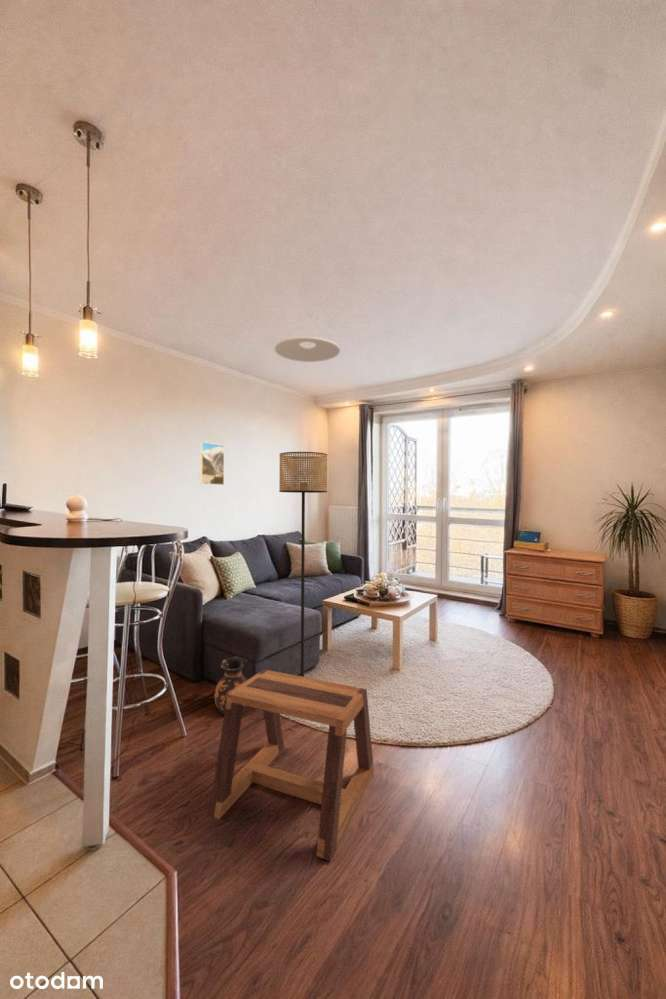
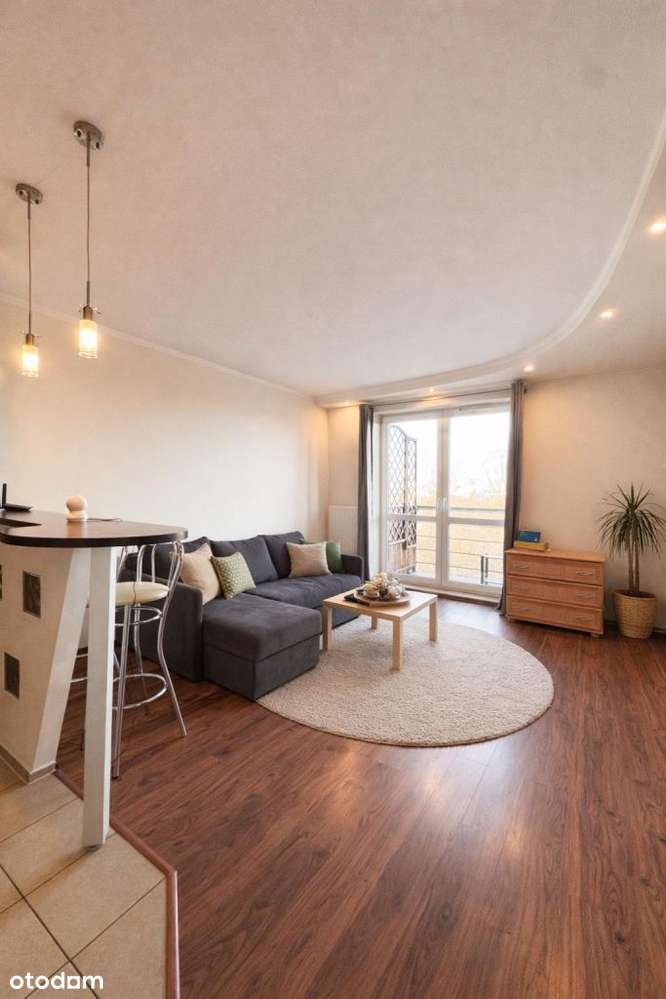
- stool [208,668,375,862]
- ceiling light [274,336,341,363]
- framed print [199,441,225,486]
- floor lamp [278,451,328,677]
- ceramic jug [213,655,249,716]
